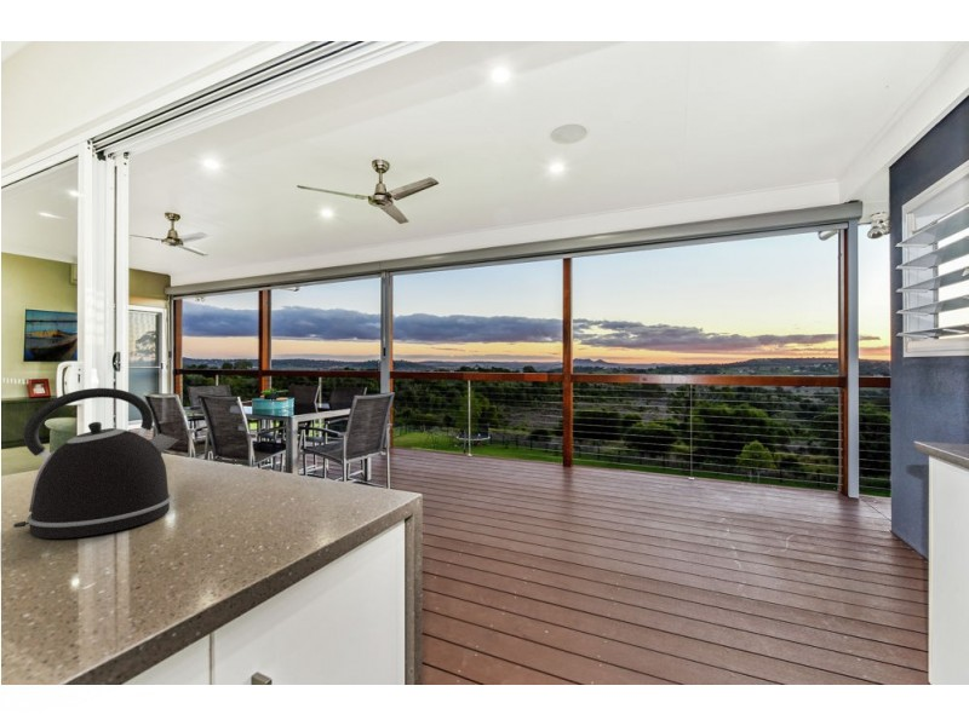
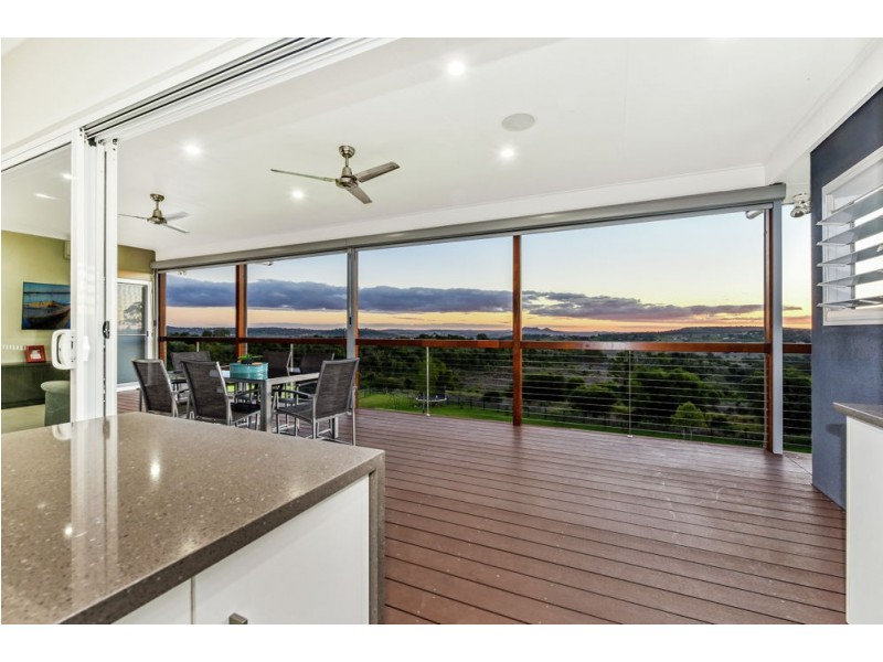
- kettle [12,387,179,540]
